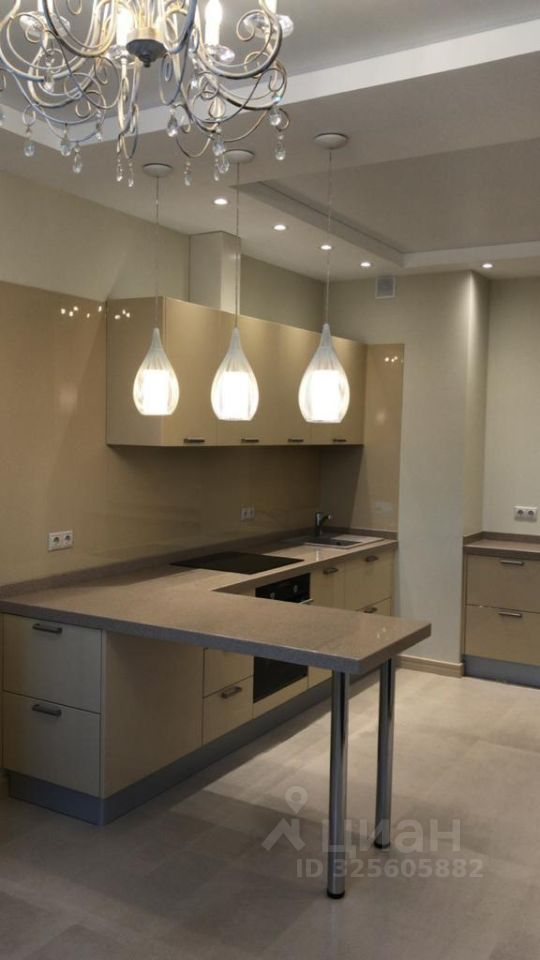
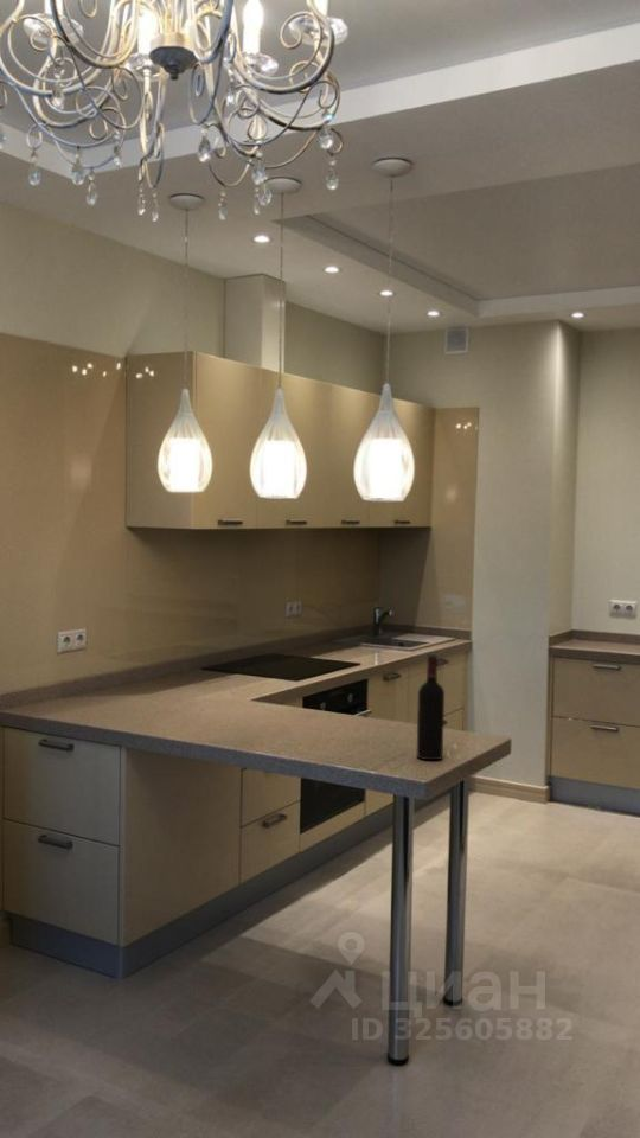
+ wine bottle [415,653,446,761]
